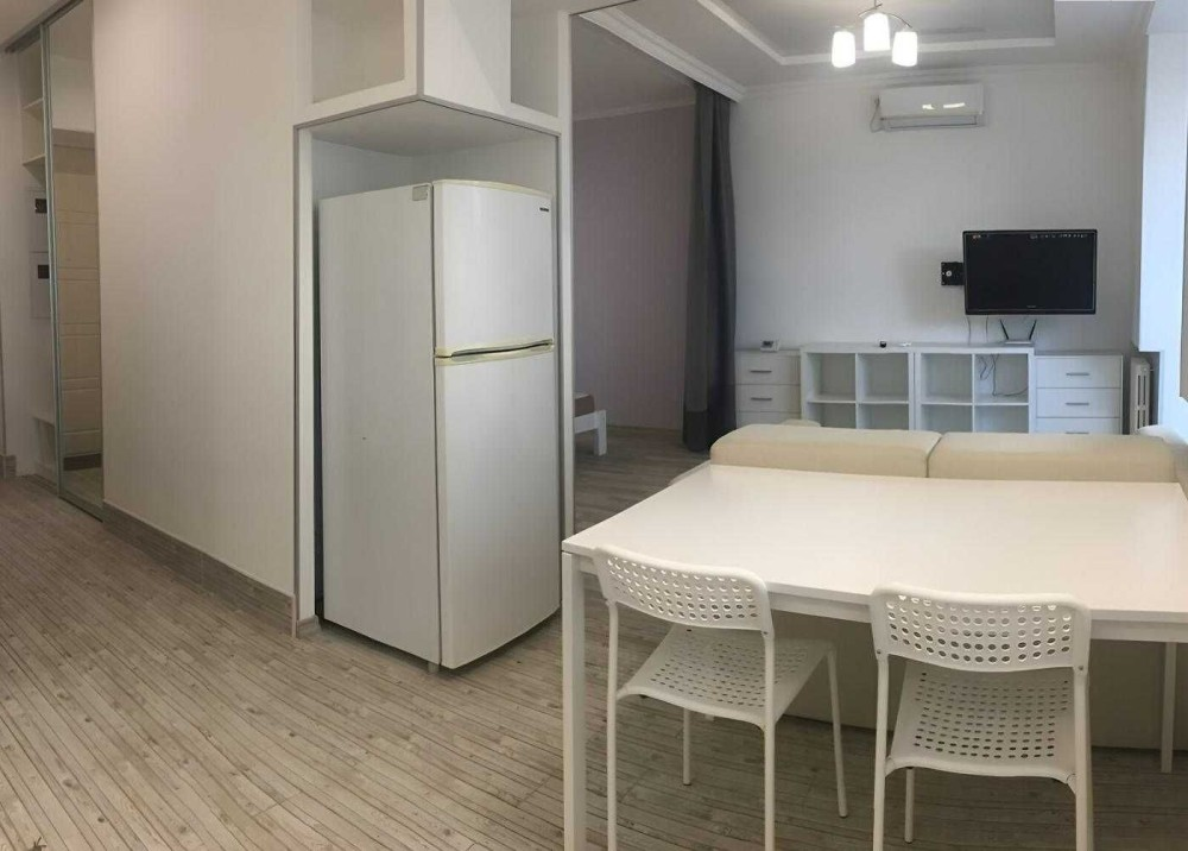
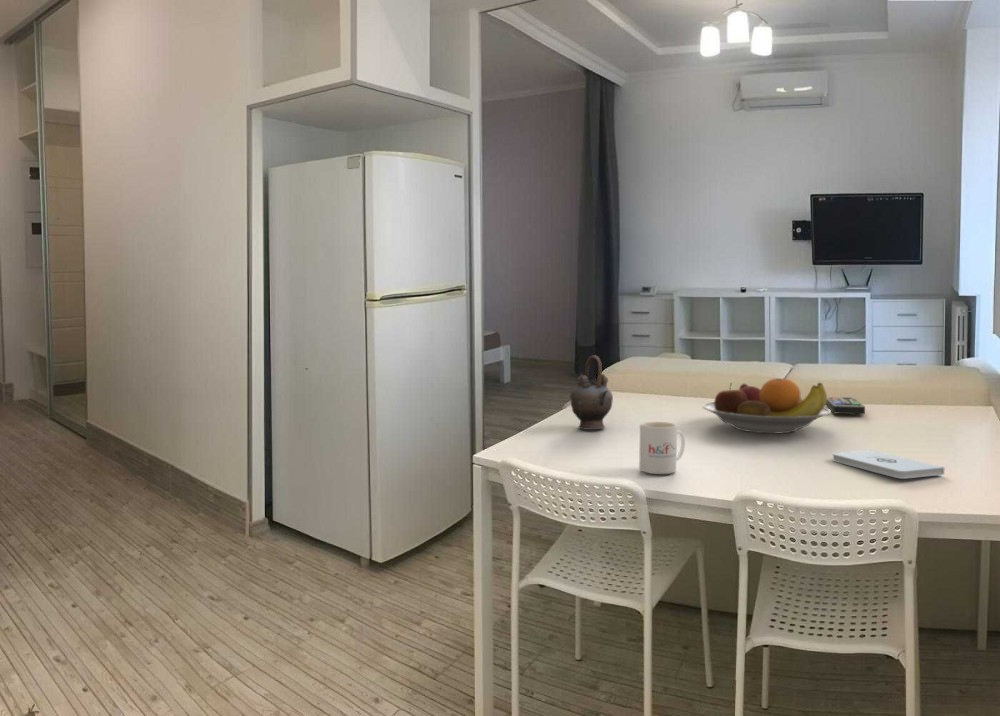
+ teapot [569,354,614,431]
+ remote control [825,396,866,415]
+ notepad [831,449,946,480]
+ fruit bowl [702,377,832,434]
+ mug [638,421,686,475]
